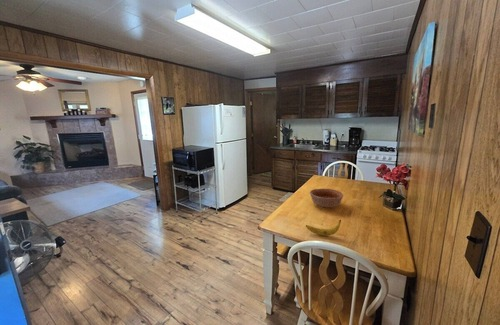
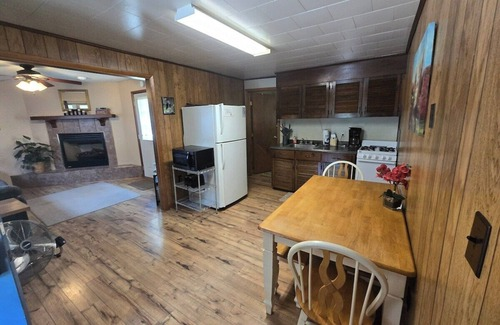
- bowl [309,188,344,208]
- banana [305,219,342,237]
